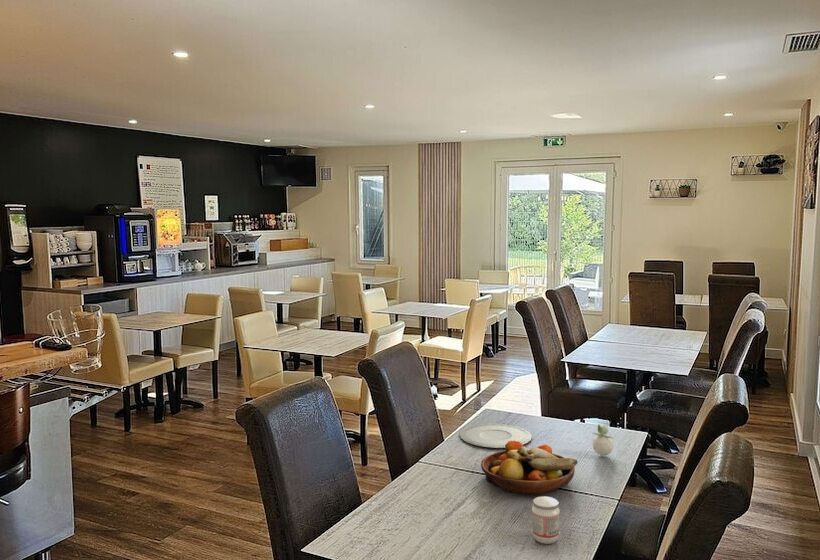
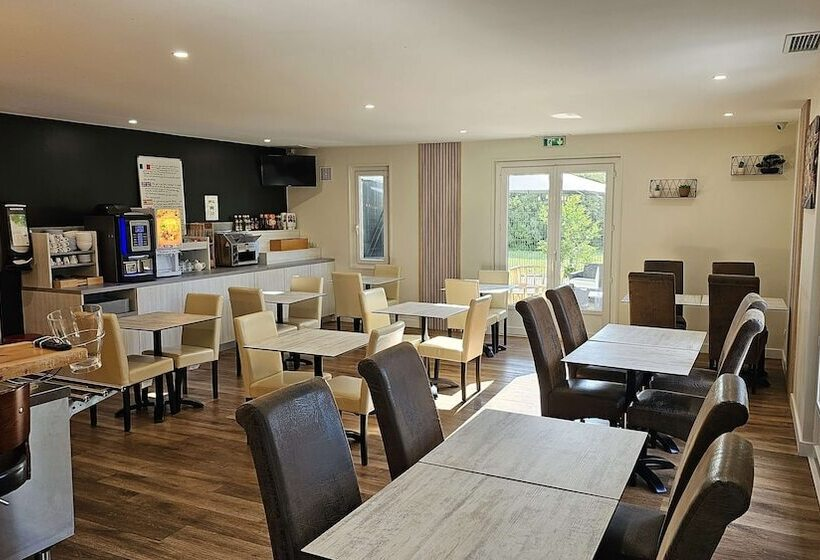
- flower [591,419,615,456]
- fruit bowl [480,441,578,496]
- jam [531,495,561,545]
- plate [459,423,533,450]
